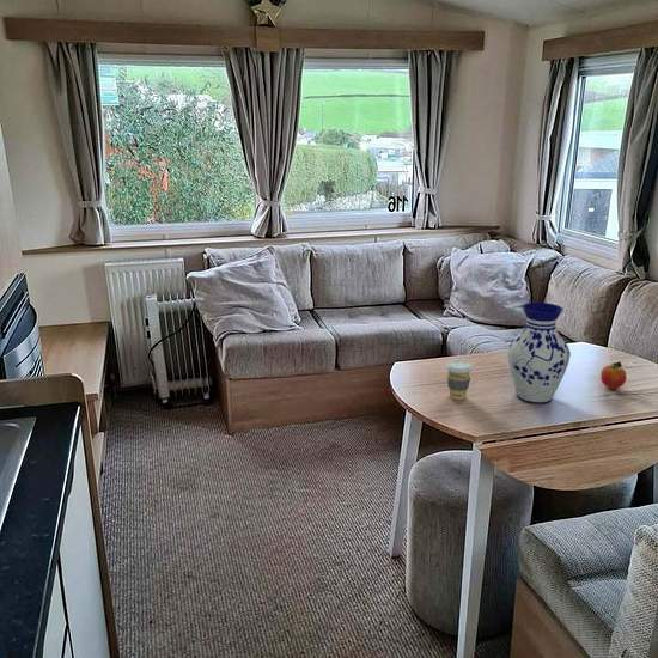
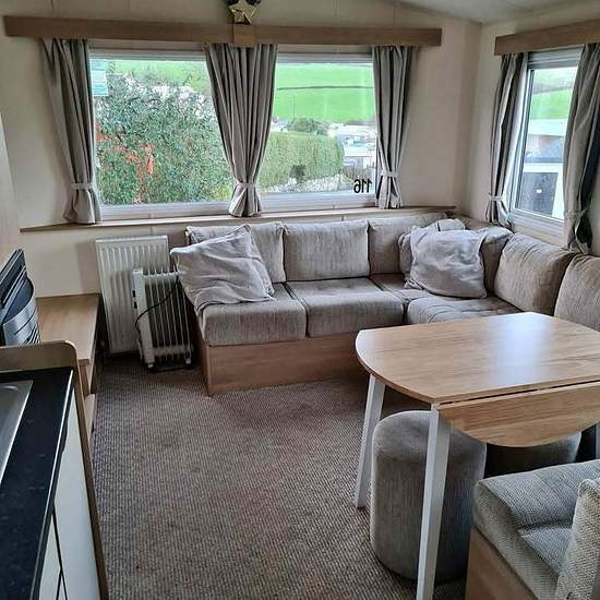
- fruit [599,361,628,390]
- vase [506,301,572,404]
- coffee cup [445,360,474,401]
